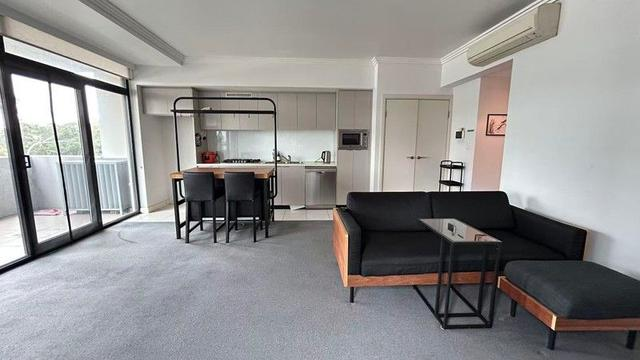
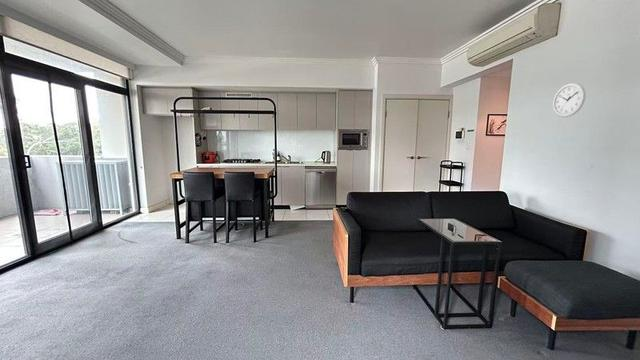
+ wall clock [552,82,586,118]
